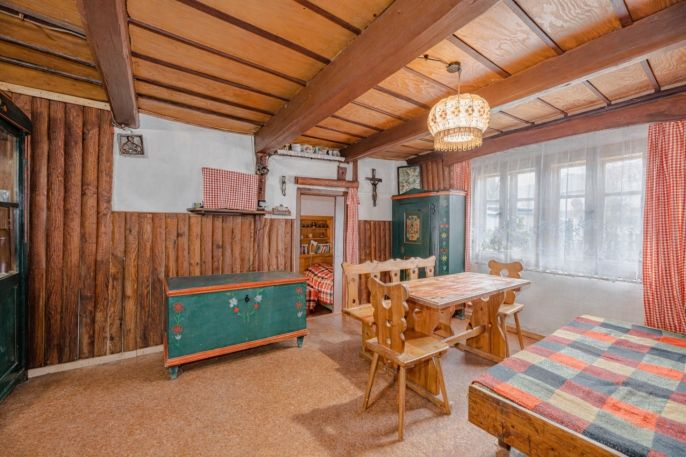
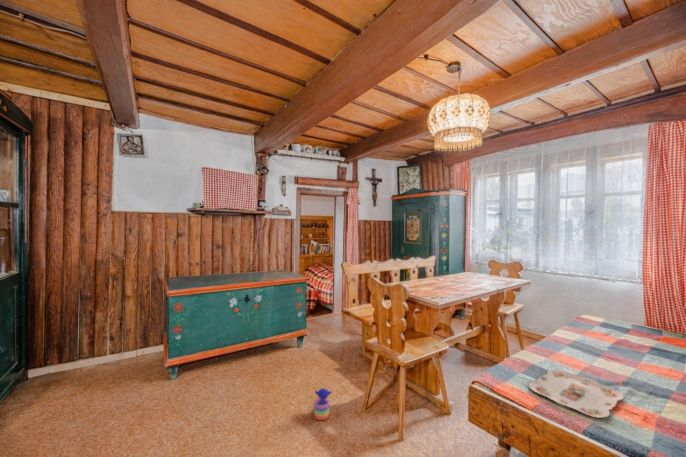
+ stacking toy [313,387,332,421]
+ serving tray [528,369,625,419]
